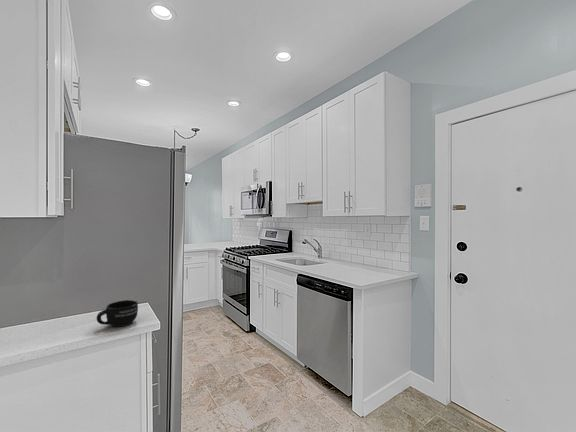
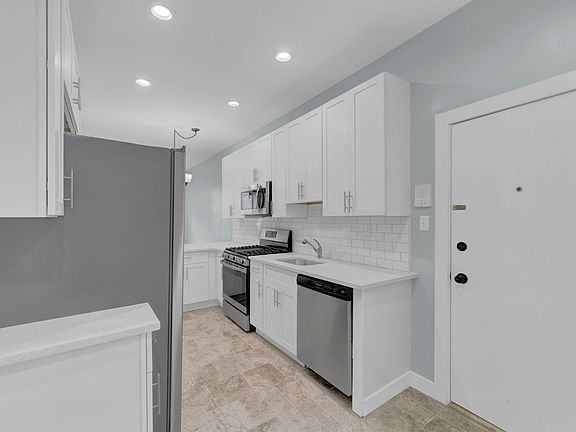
- mug [95,299,139,328]
